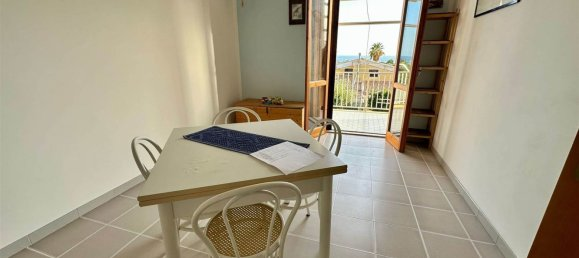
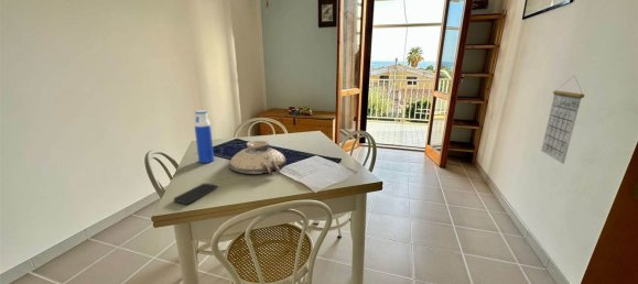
+ water bottle [194,109,215,164]
+ smartphone [173,183,218,205]
+ calendar [540,75,585,165]
+ teapot [227,140,288,176]
